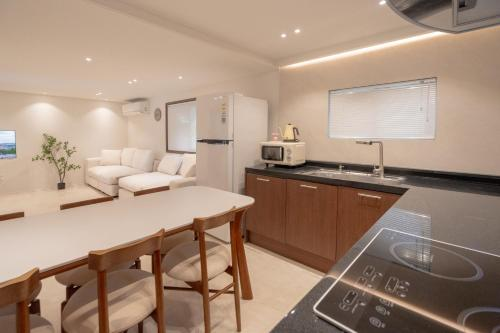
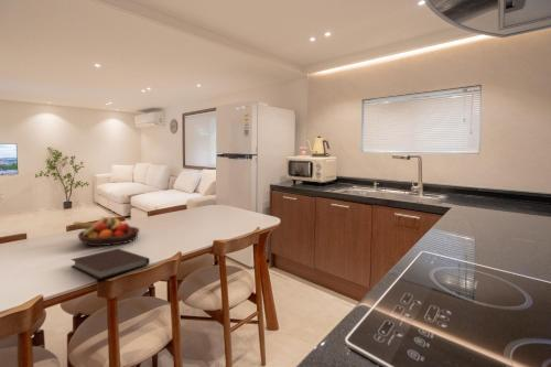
+ fruit bowl [73,216,141,247]
+ notebook [69,248,151,280]
